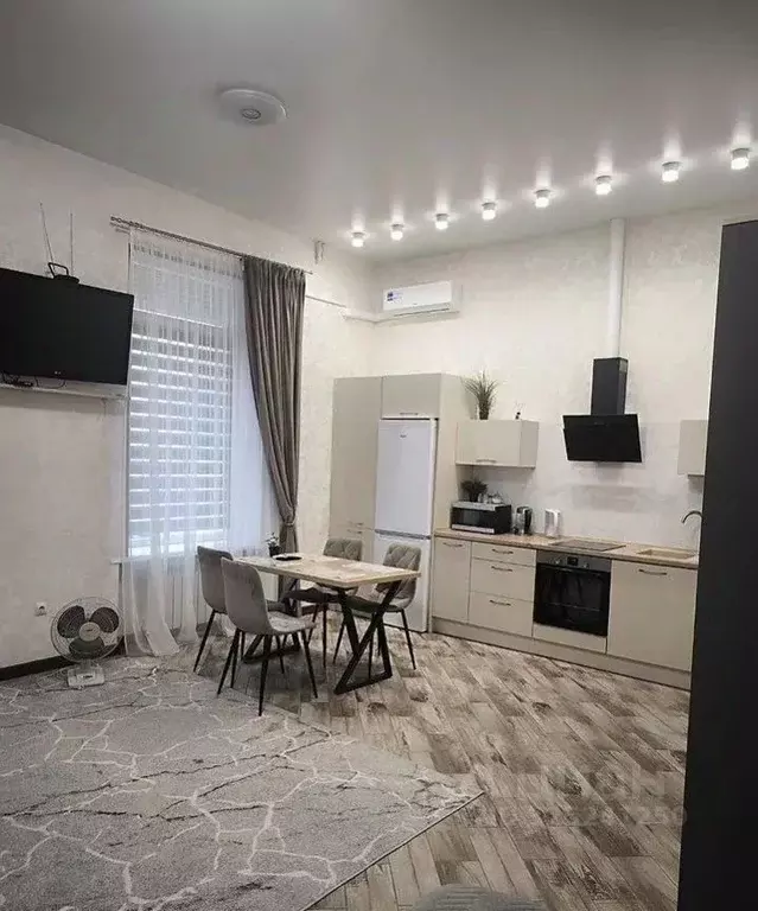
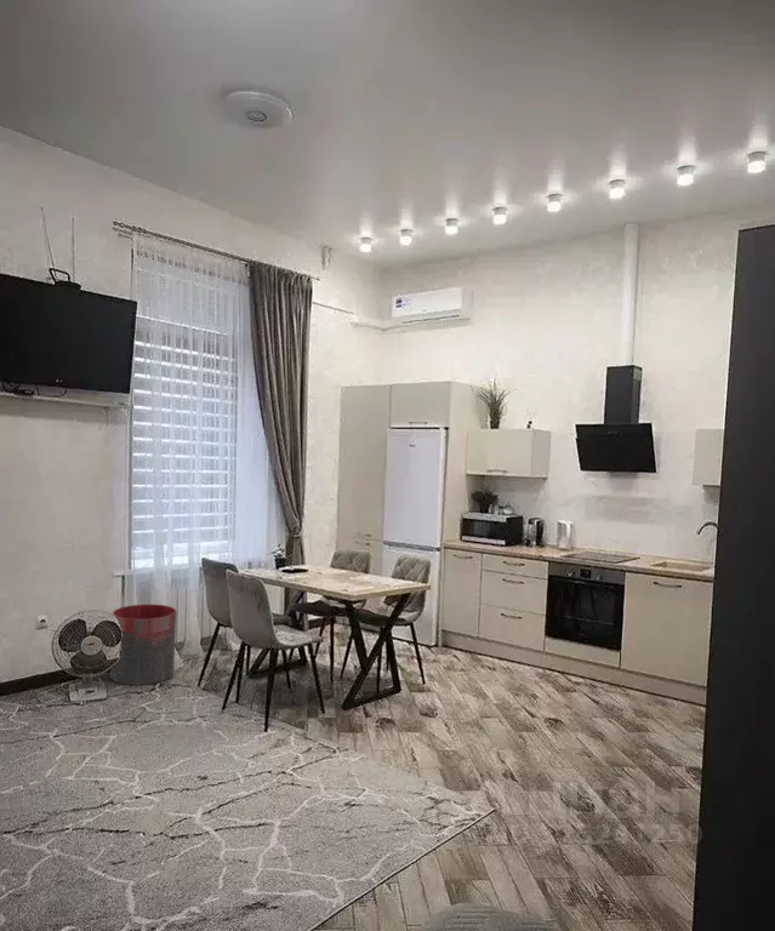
+ trash can [109,604,178,686]
